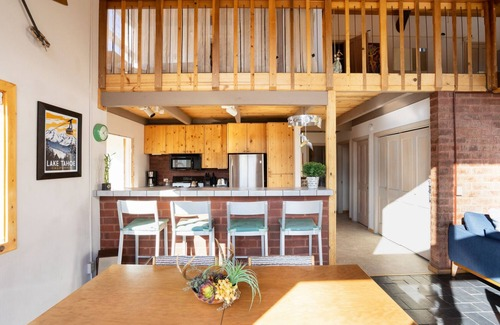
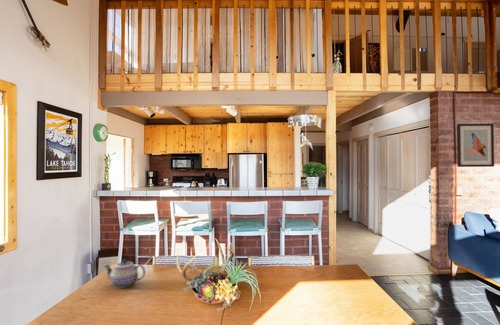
+ teapot [103,258,146,289]
+ wall art [456,123,495,168]
